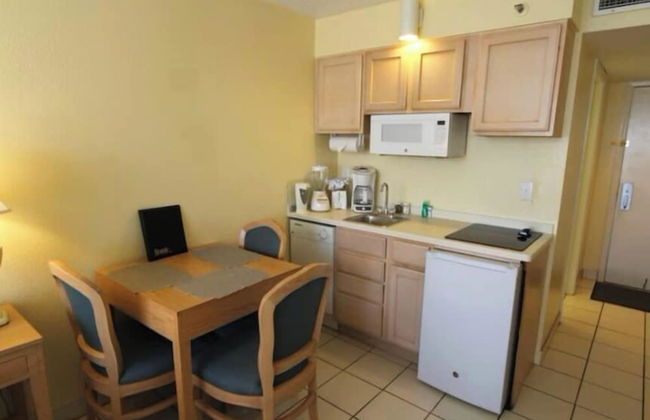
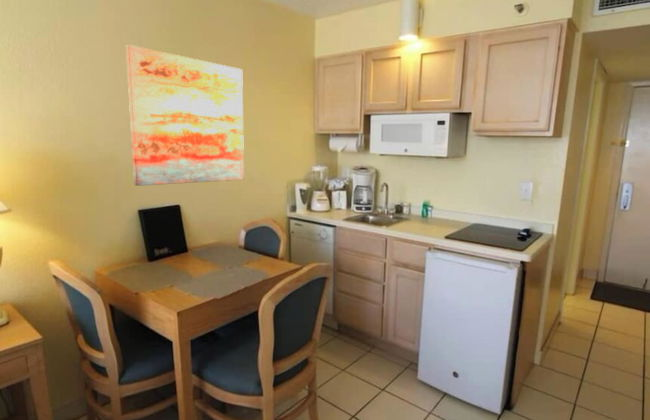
+ wall art [125,44,245,187]
